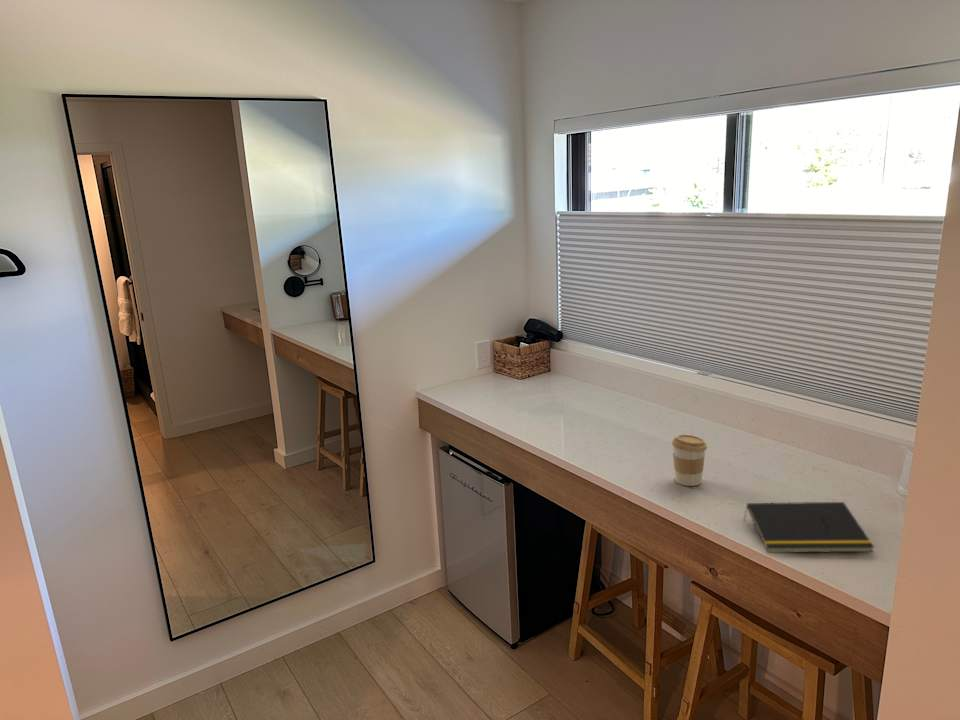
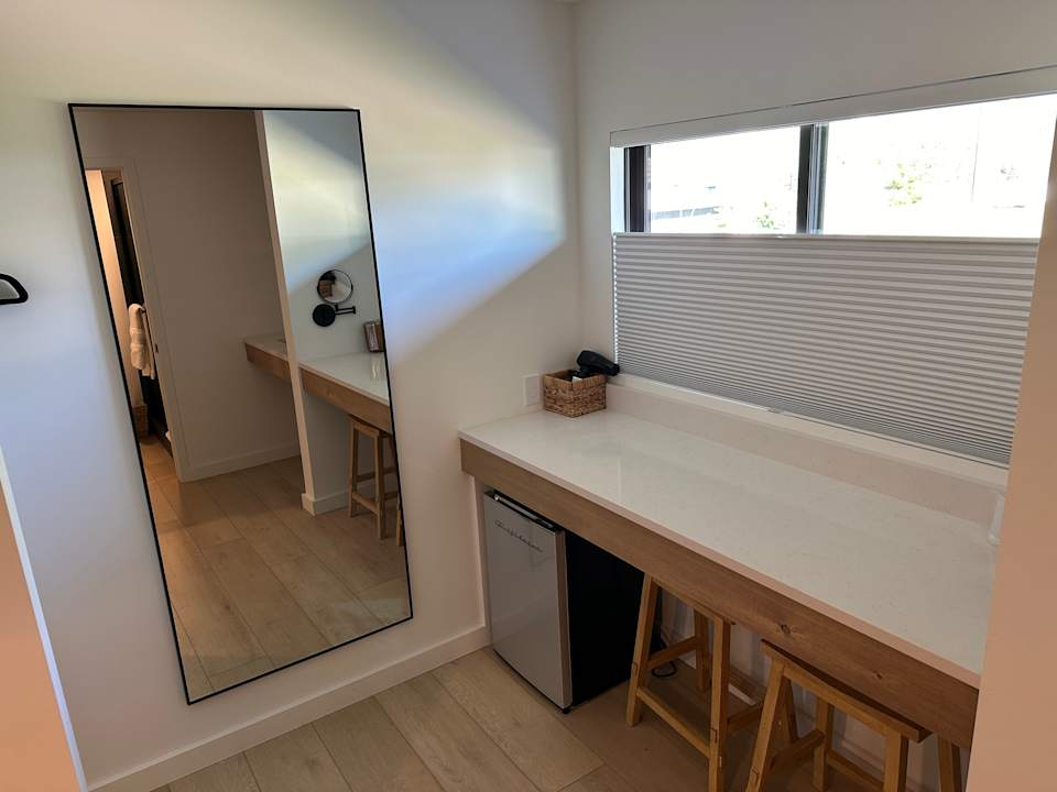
- coffee cup [671,434,708,487]
- notepad [743,501,875,554]
